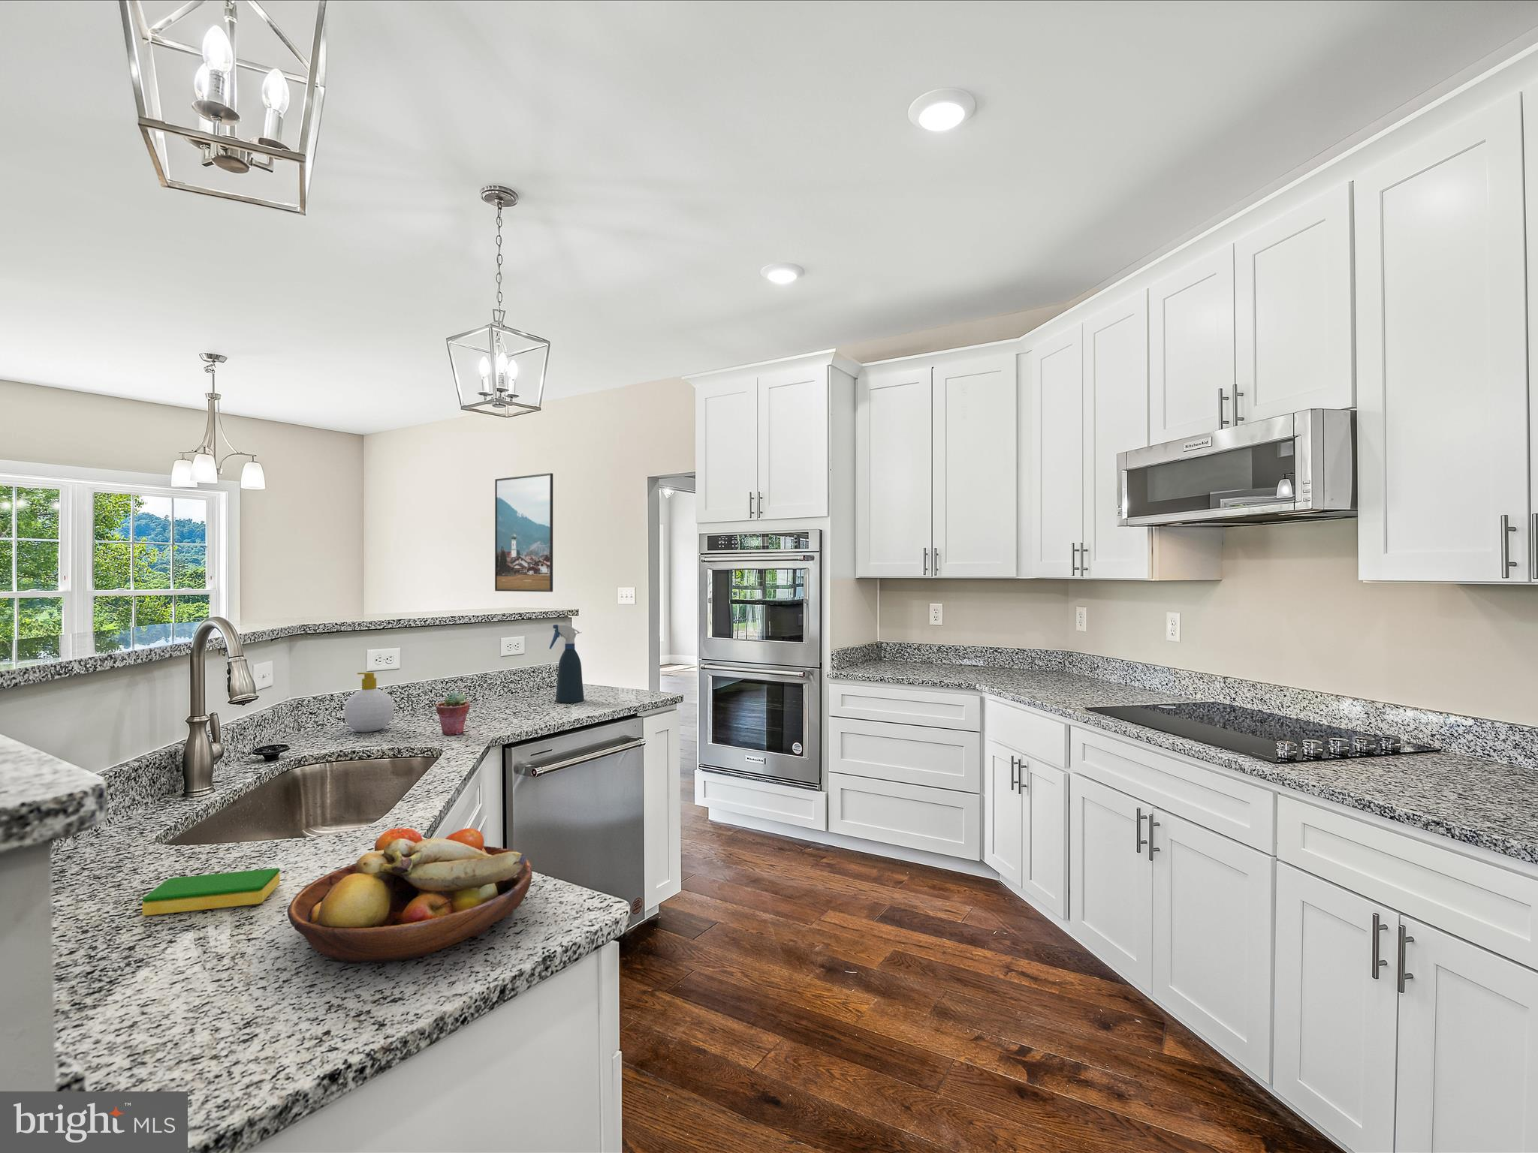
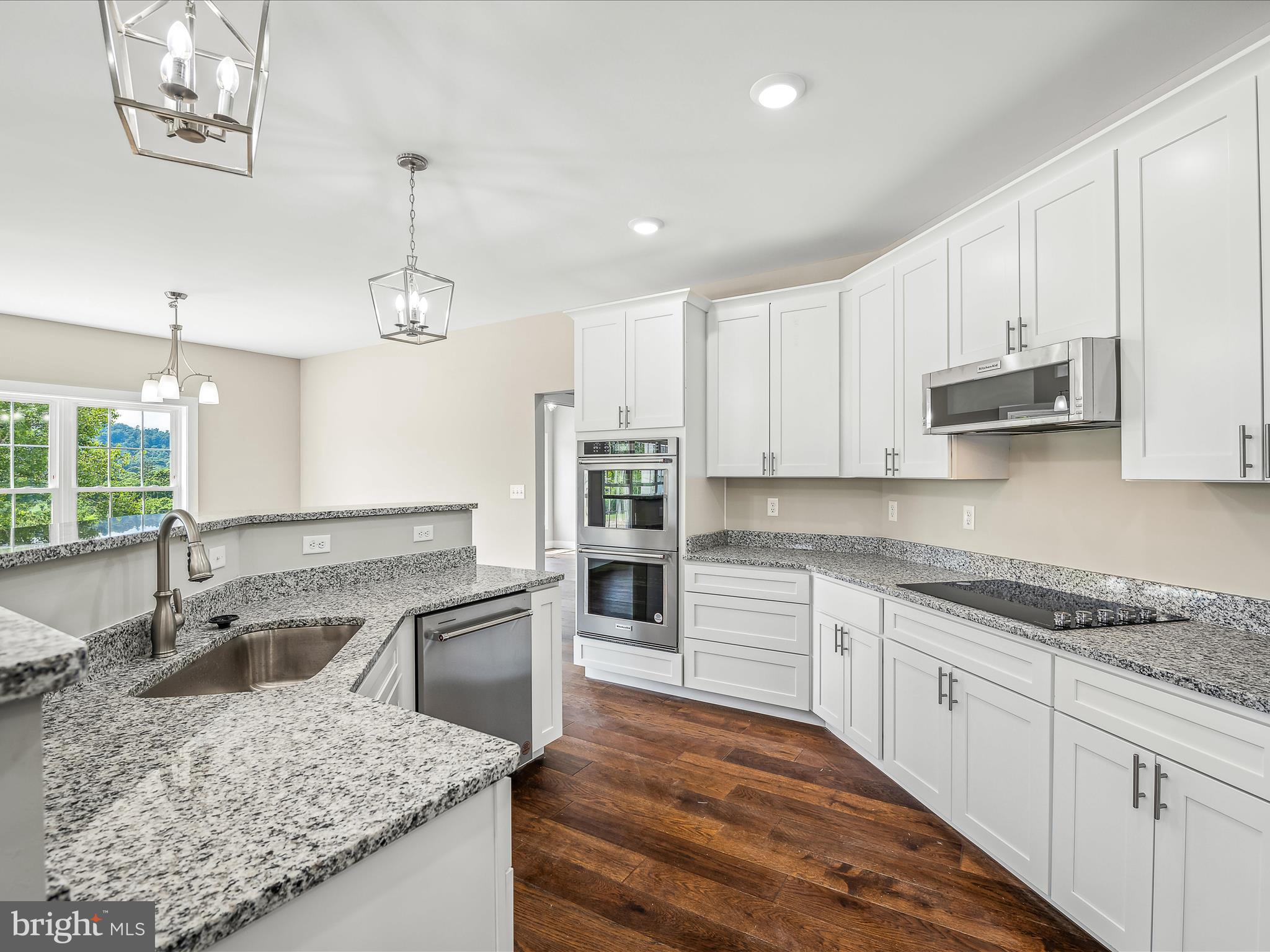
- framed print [494,472,553,592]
- spray bottle [549,624,585,704]
- potted succulent [436,692,471,735]
- soap bottle [343,672,395,733]
- fruit bowl [286,827,533,964]
- dish sponge [142,867,281,917]
